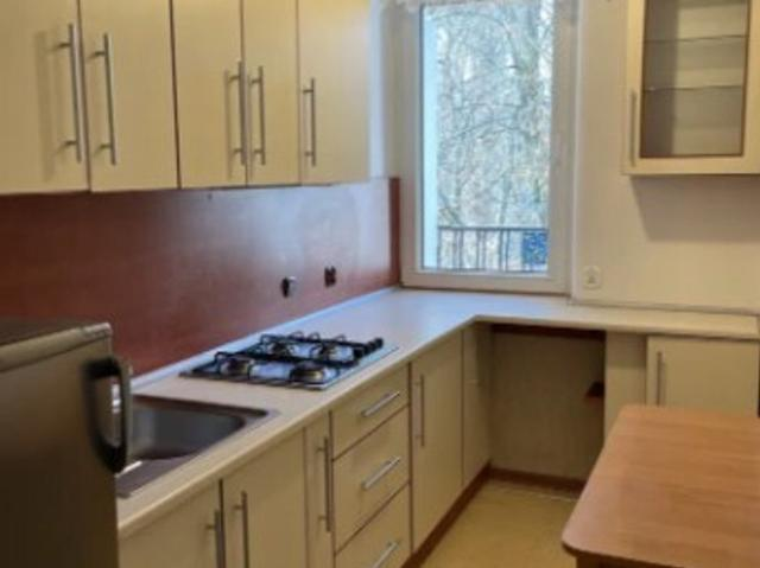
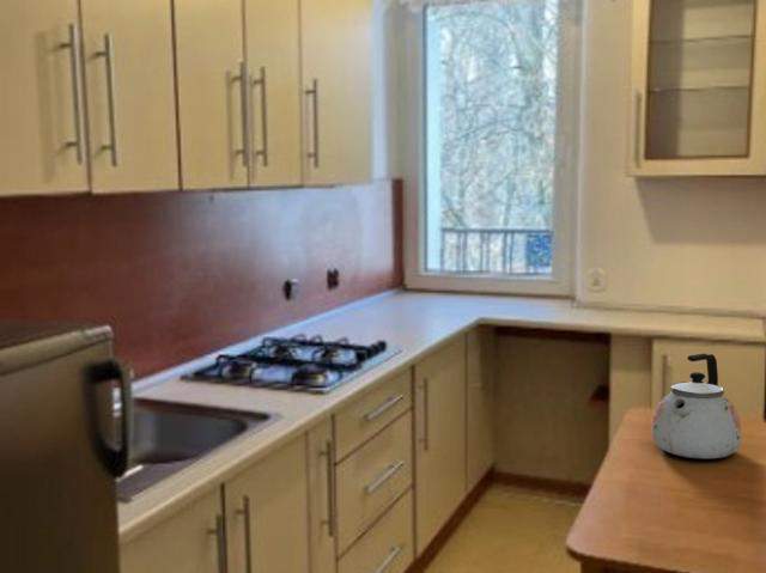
+ kettle [650,353,743,459]
